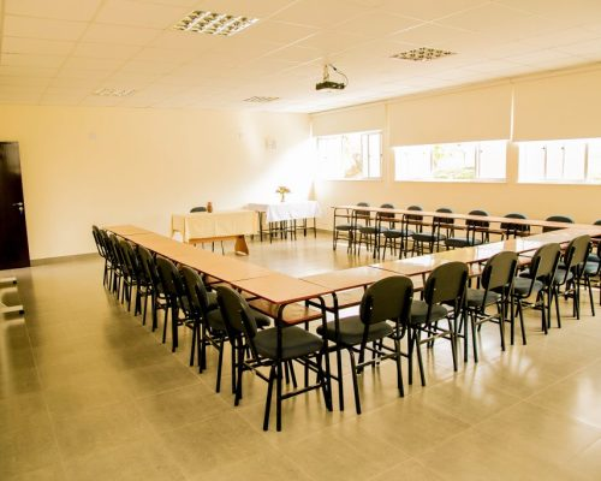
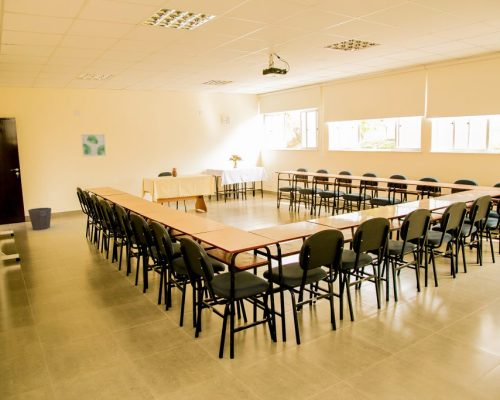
+ wall art [80,133,107,158]
+ waste bin [27,207,52,231]
